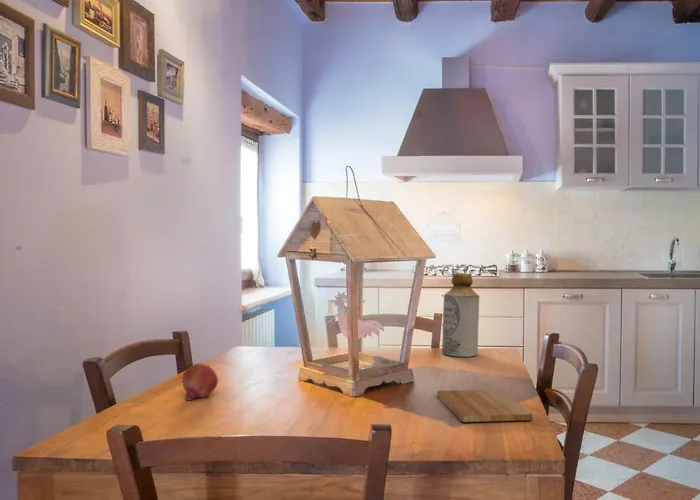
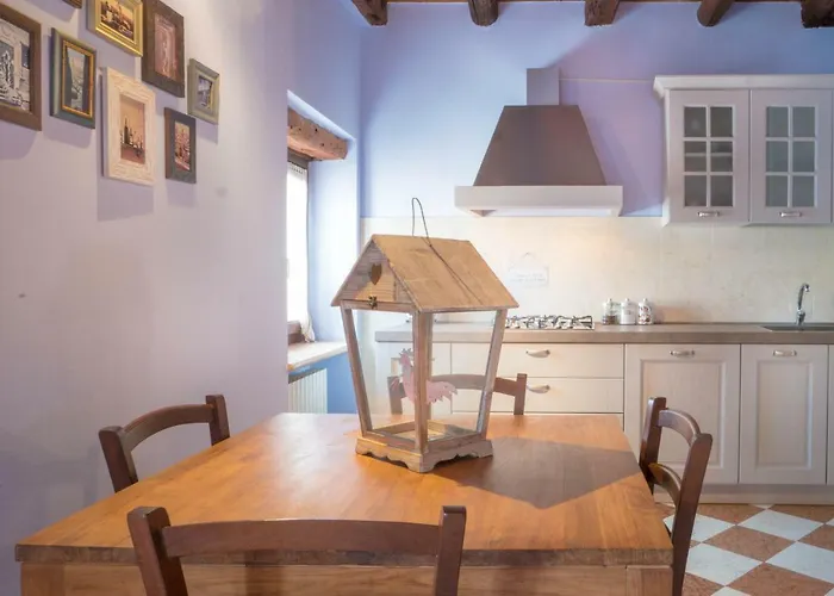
- fruit [181,362,219,402]
- cutting board [436,388,533,423]
- bottle [441,272,480,358]
